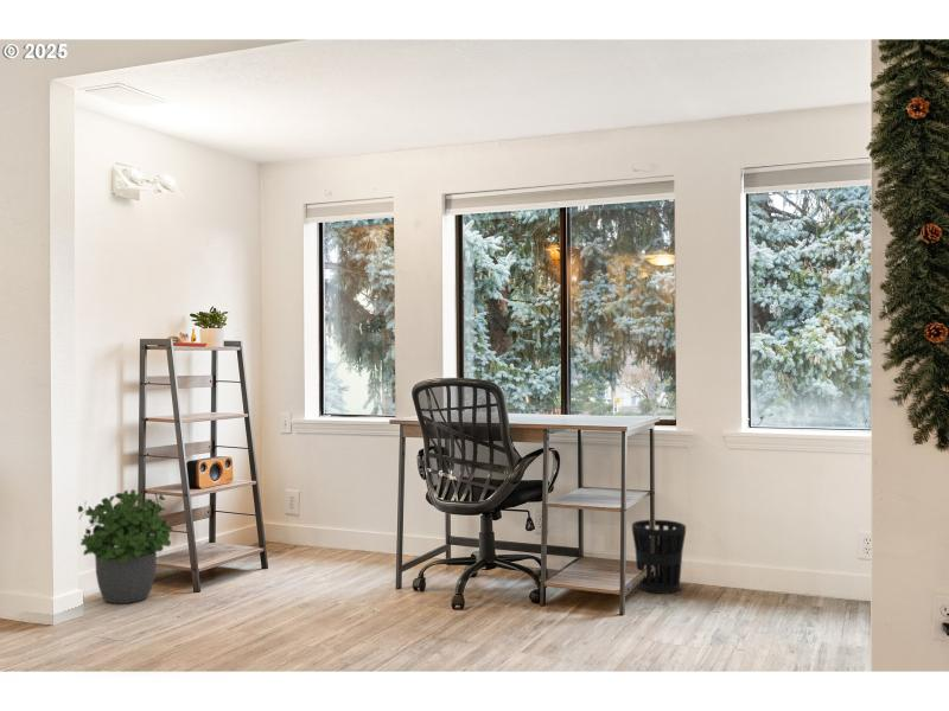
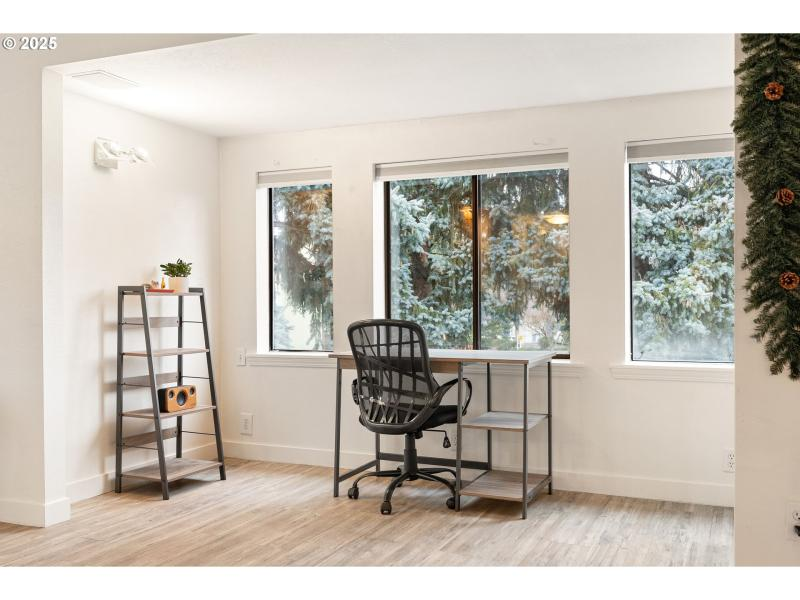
- potted plant [77,488,173,604]
- wastebasket [631,519,687,595]
